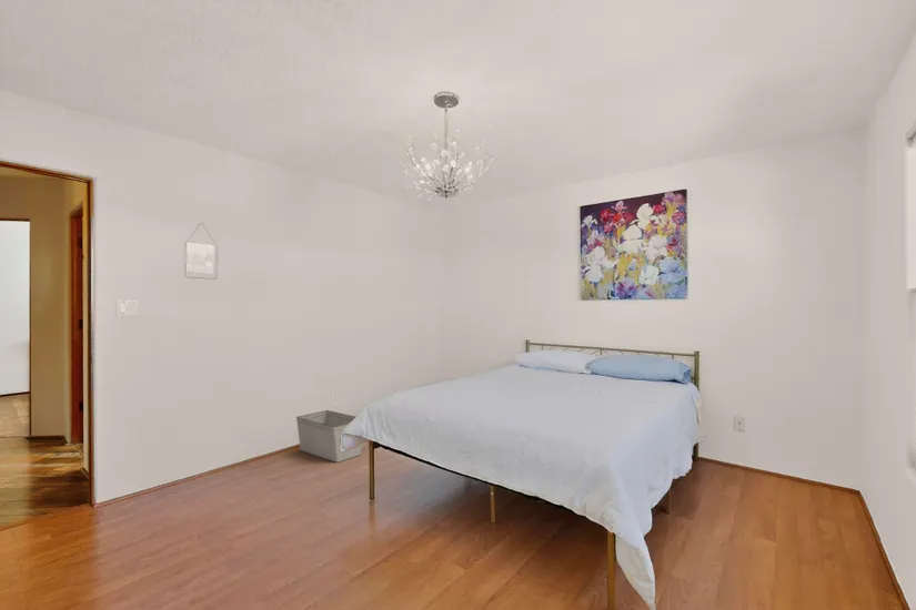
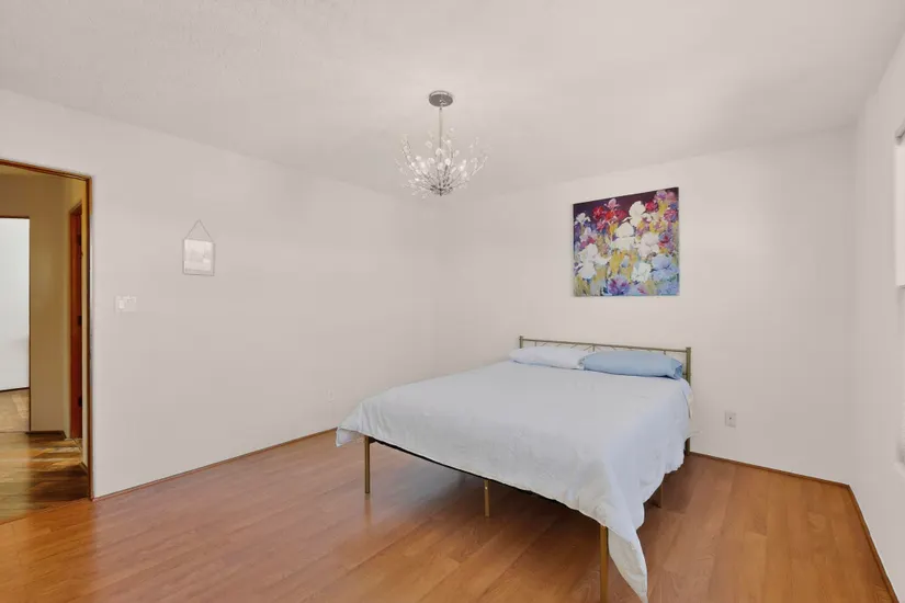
- storage bin [295,409,363,464]
